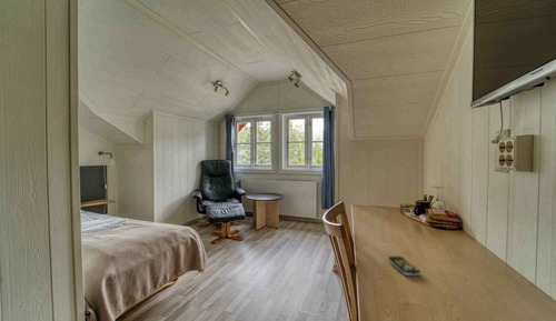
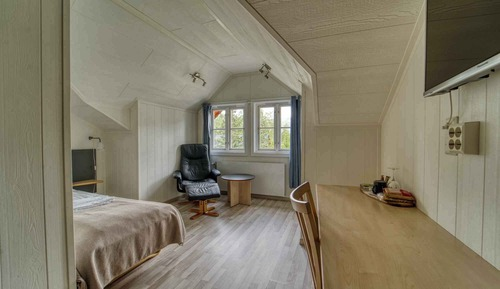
- remote control [387,255,421,277]
